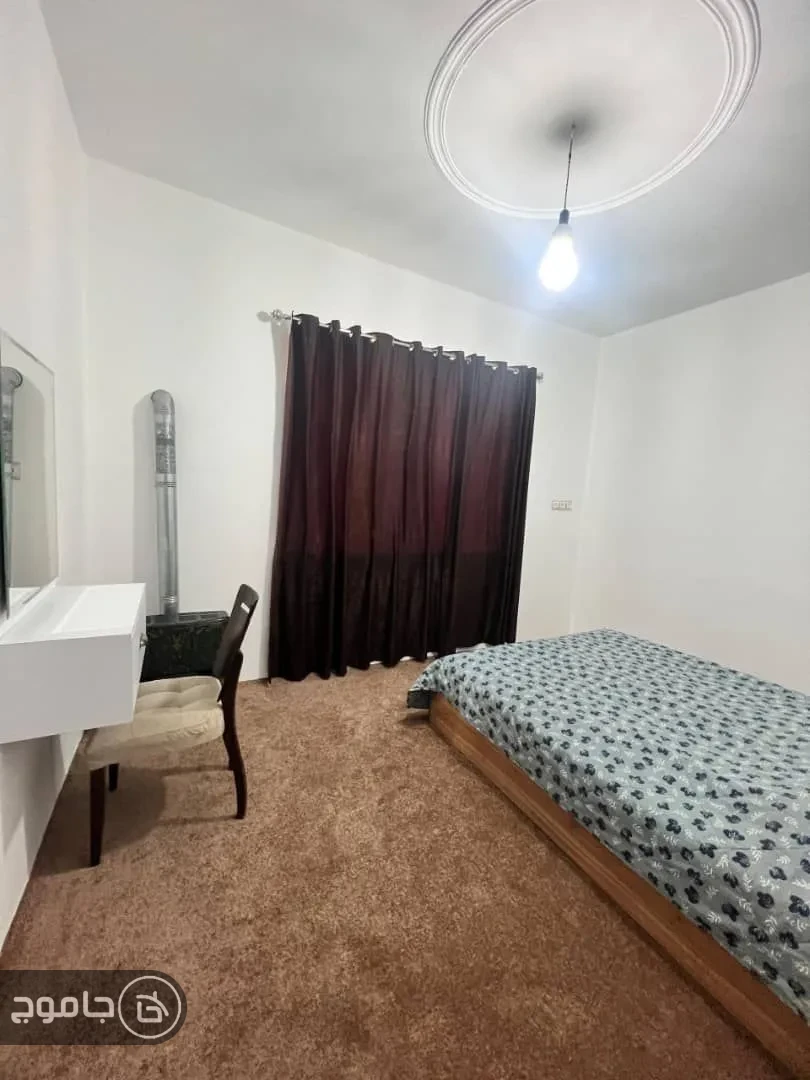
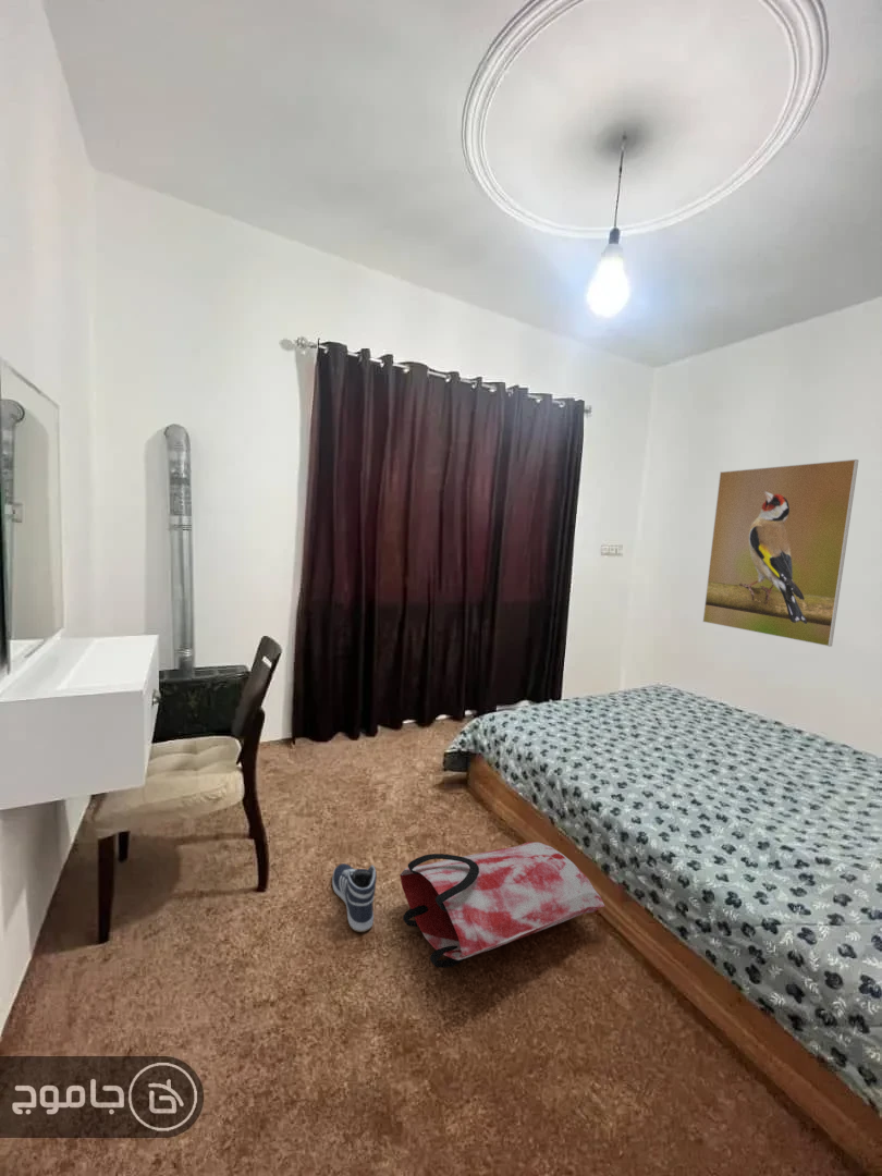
+ bag [399,841,605,969]
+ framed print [702,458,859,648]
+ sneaker [331,862,378,933]
